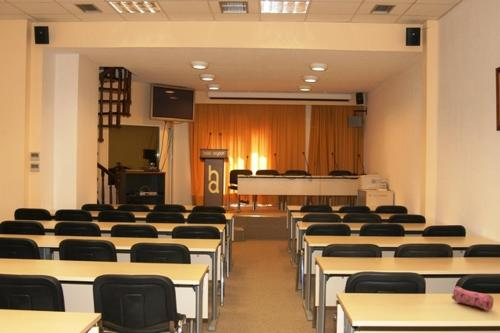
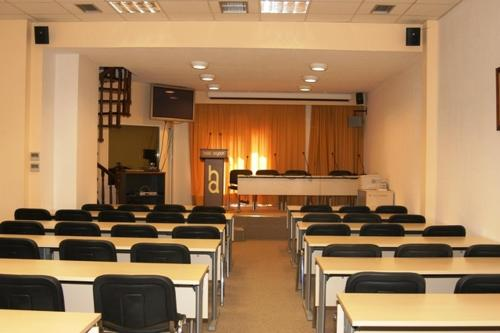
- pencil case [451,285,494,312]
